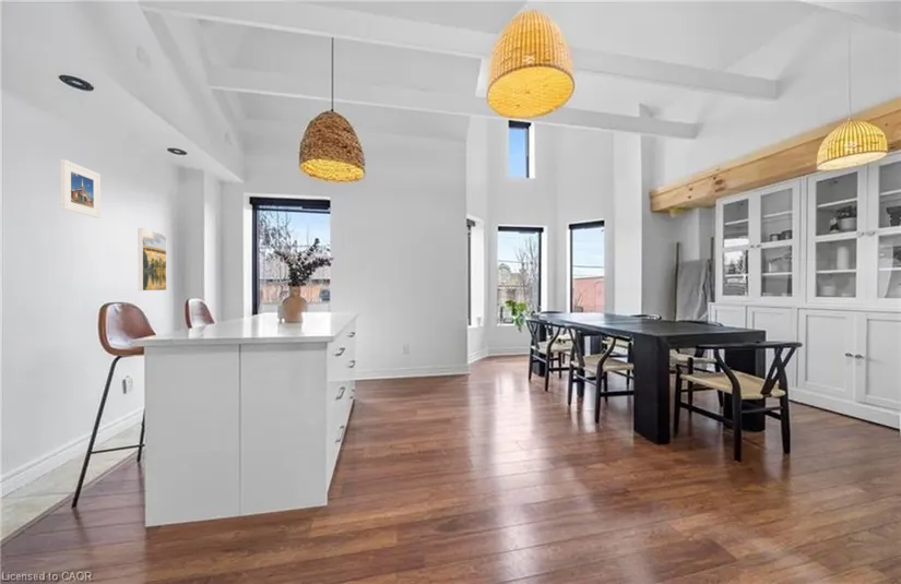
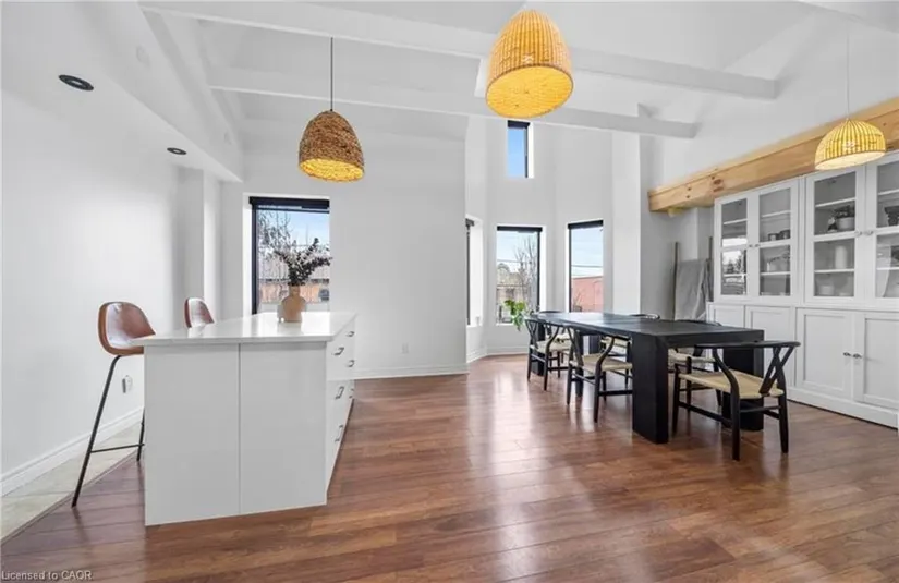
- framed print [138,227,167,291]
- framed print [59,158,102,219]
